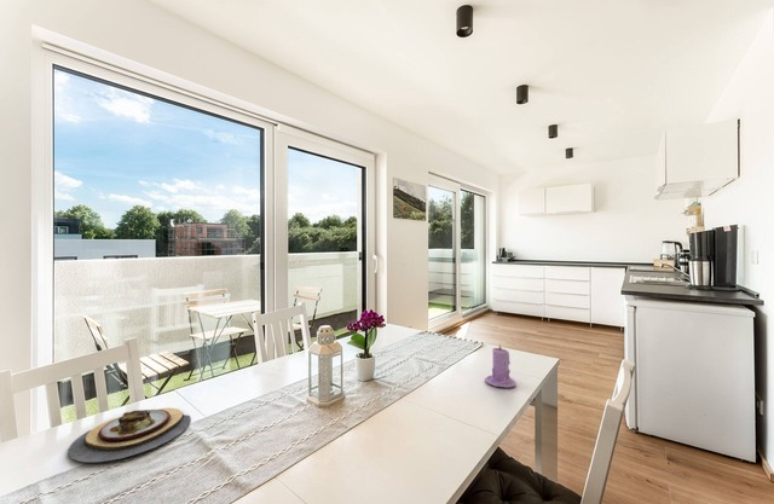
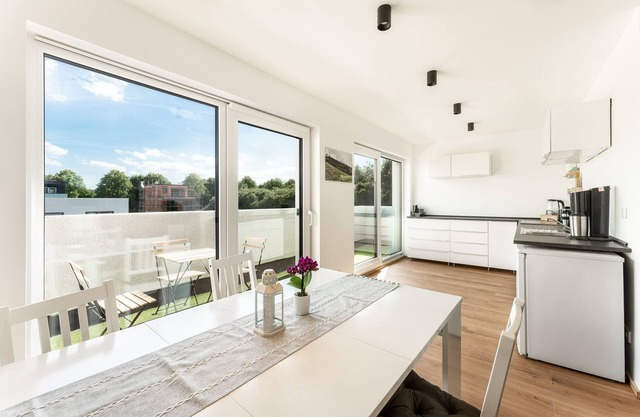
- plate [67,407,192,463]
- candle [484,343,518,389]
